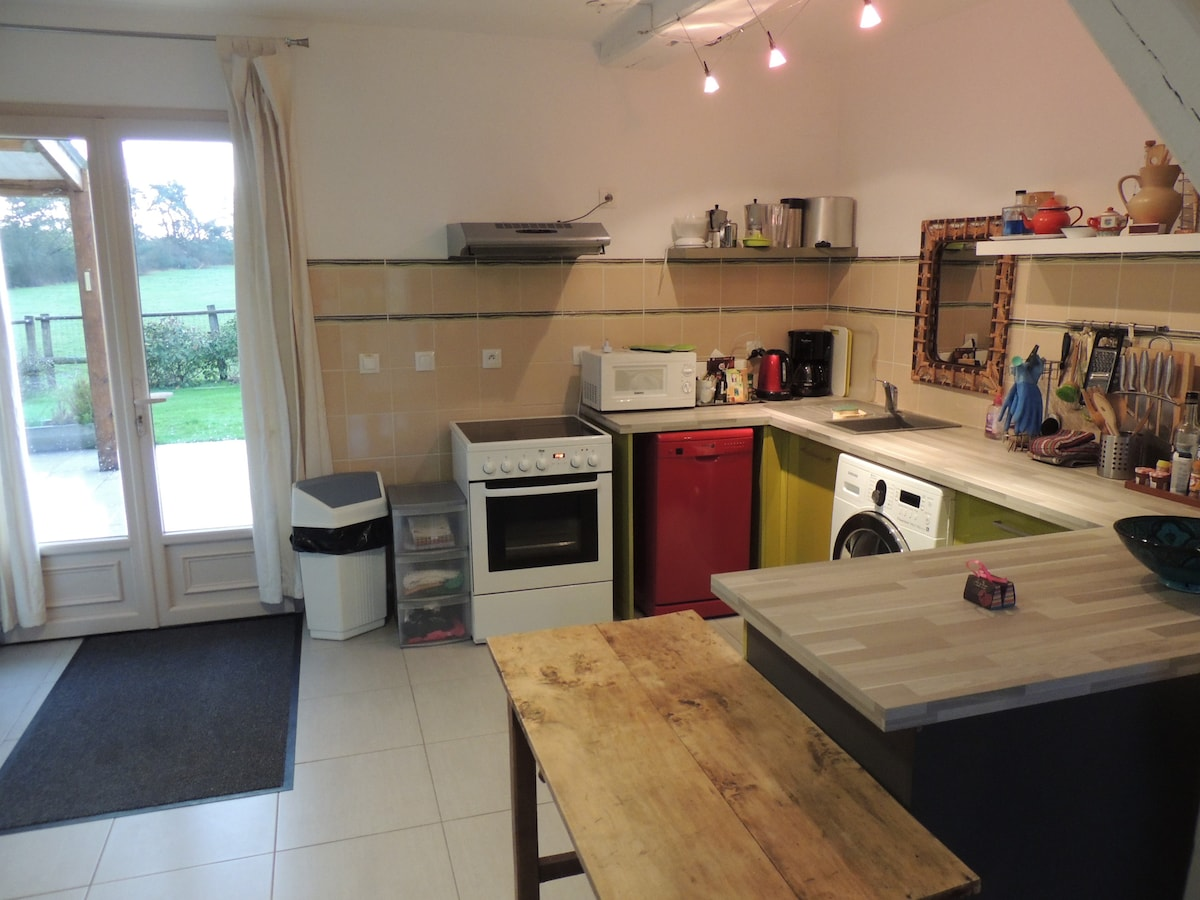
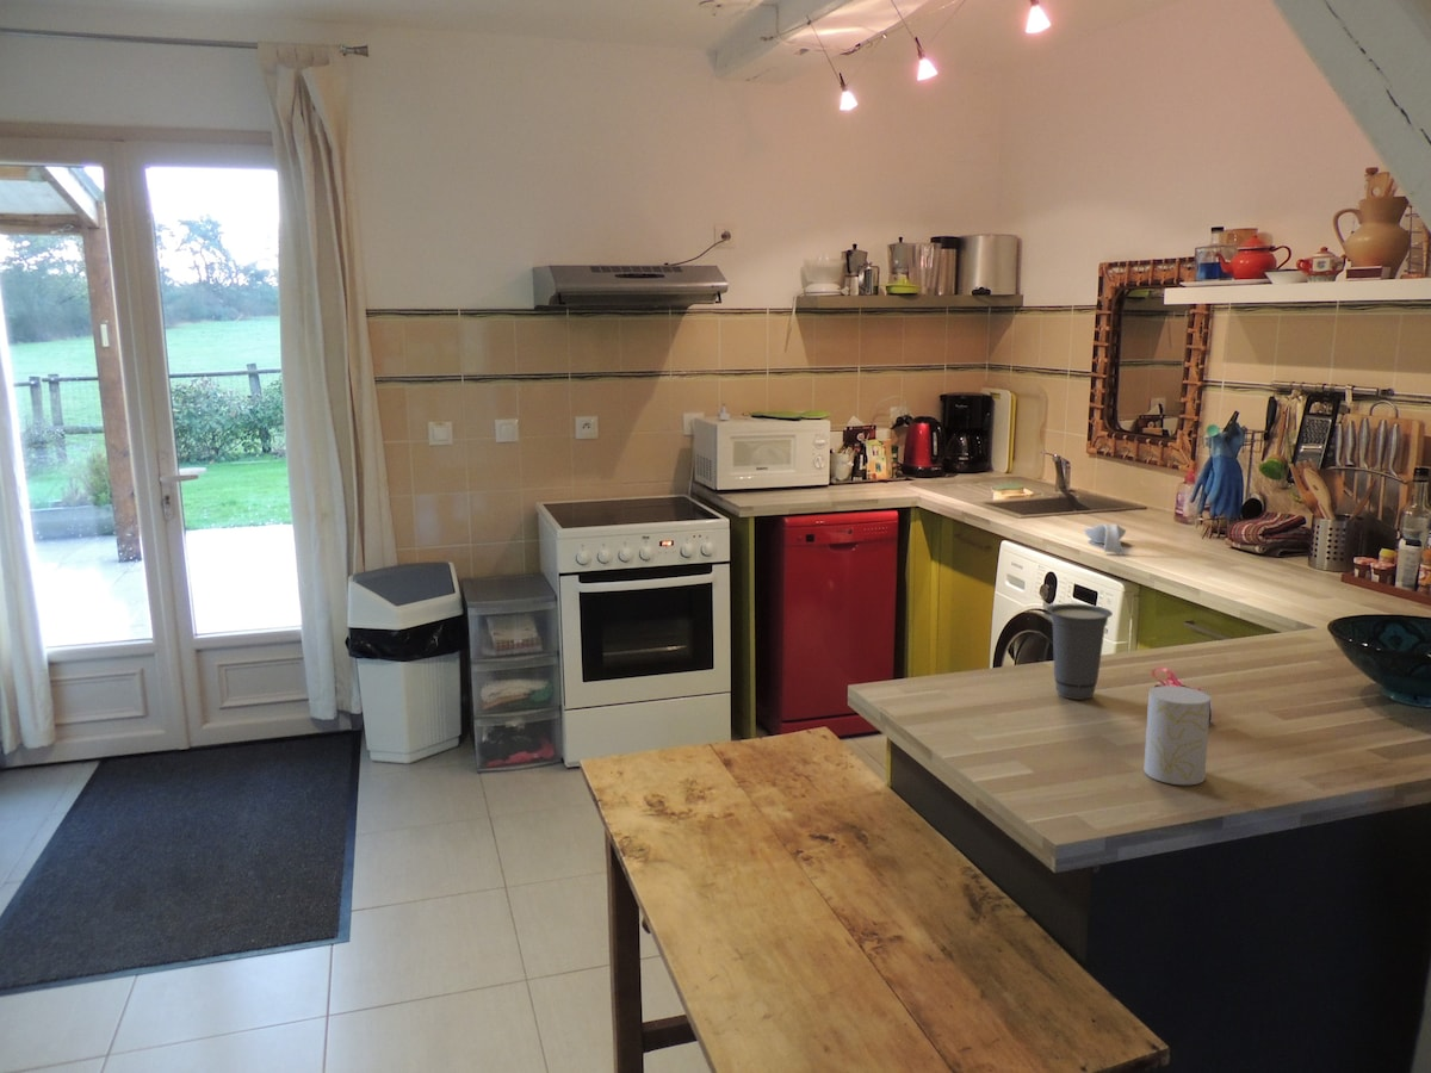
+ spoon rest [1083,523,1127,553]
+ cup [1046,602,1114,701]
+ cup [1142,684,1212,786]
